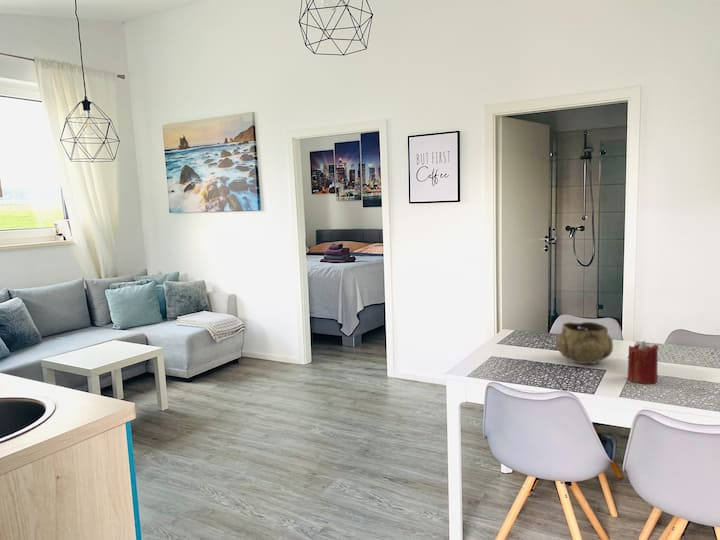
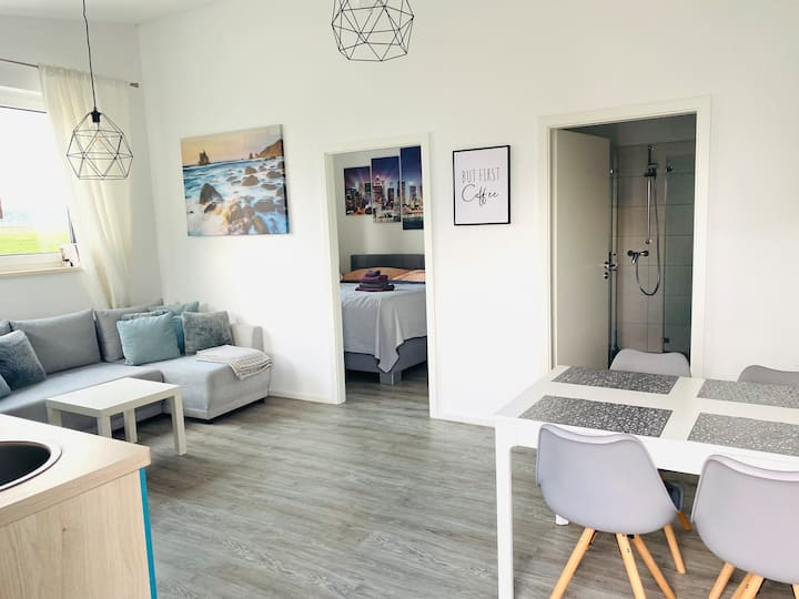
- decorative bowl [556,321,614,365]
- candle [627,340,659,385]
